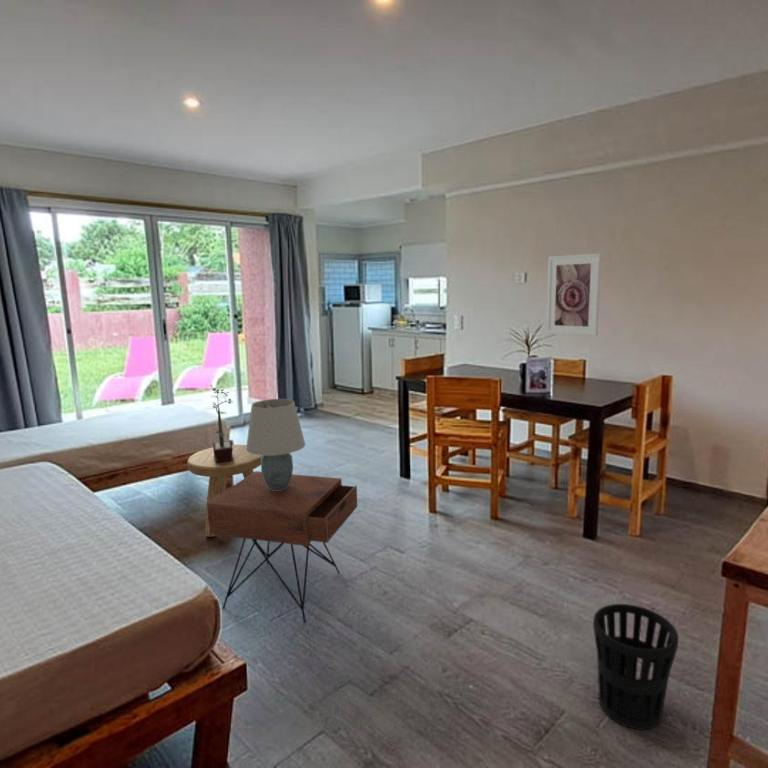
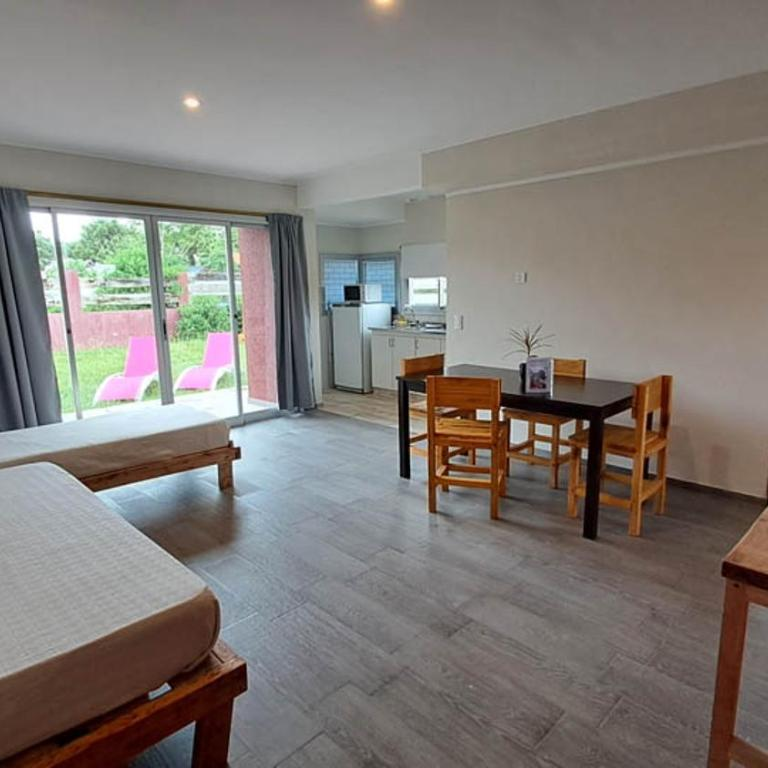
- potted plant [209,383,234,463]
- stool [186,444,263,538]
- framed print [545,252,602,337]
- nightstand [206,470,358,623]
- table lamp [246,398,306,491]
- wastebasket [592,603,680,731]
